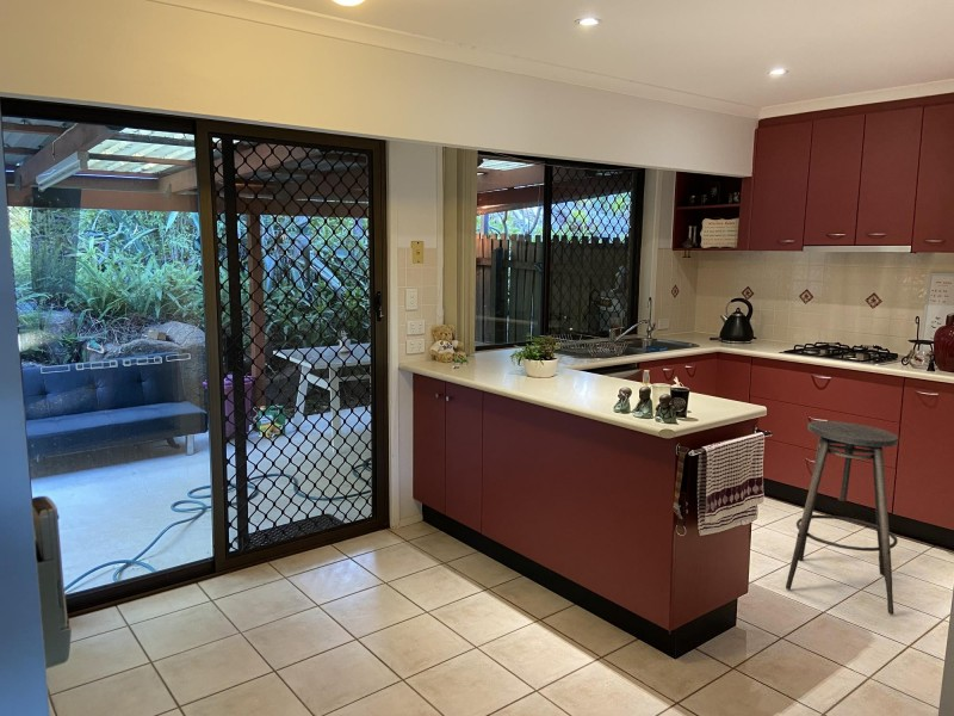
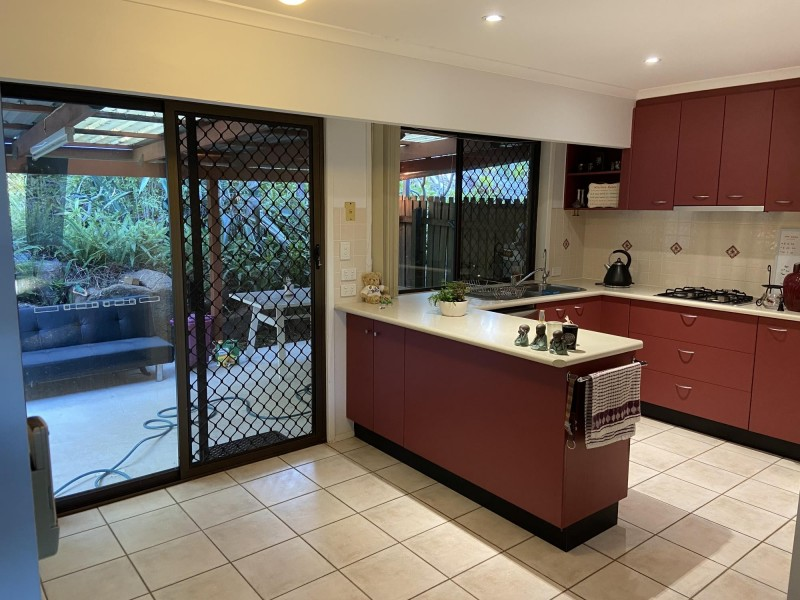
- stool [785,420,900,616]
